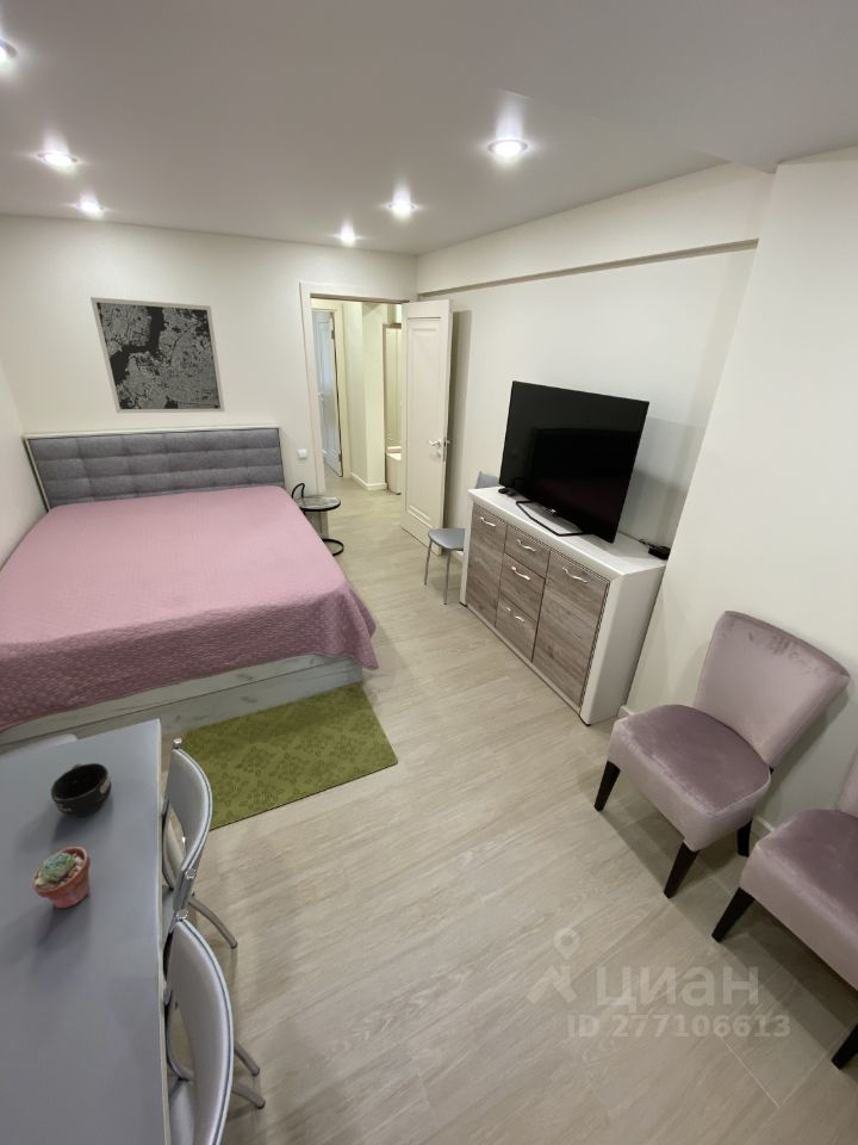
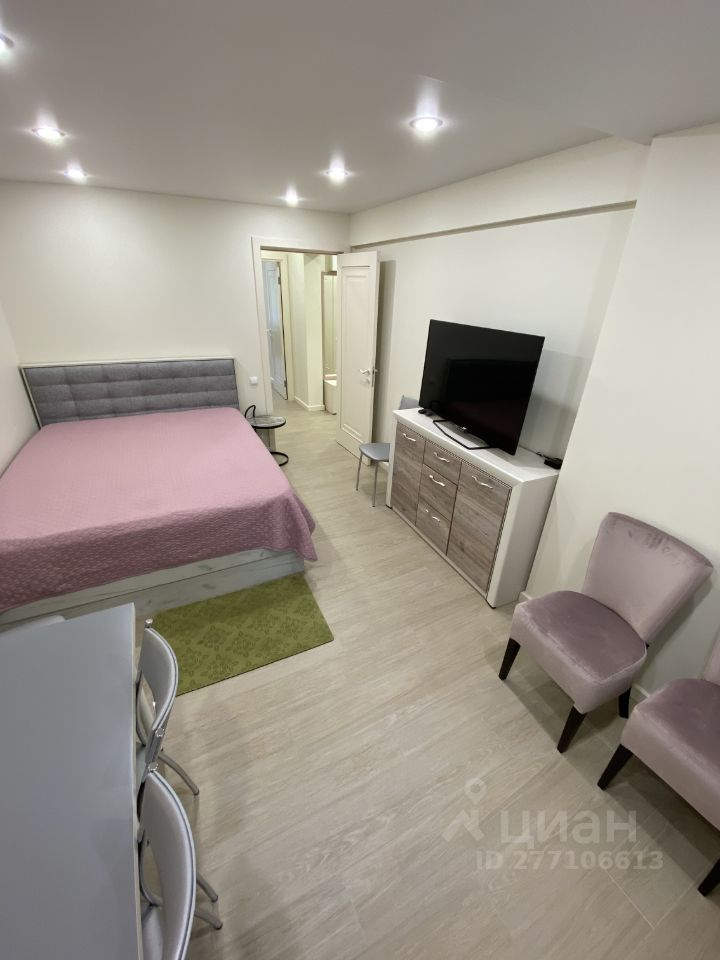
- wall art [89,296,226,414]
- potted succulent [31,846,92,910]
- mug [50,762,113,818]
